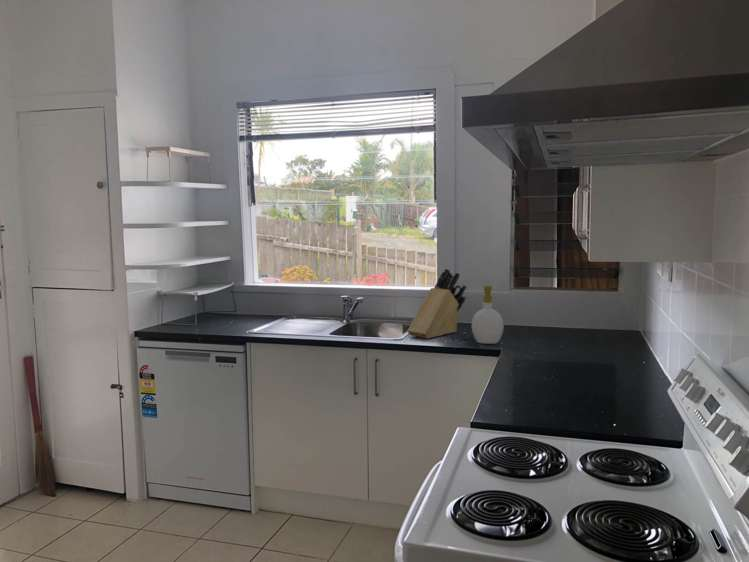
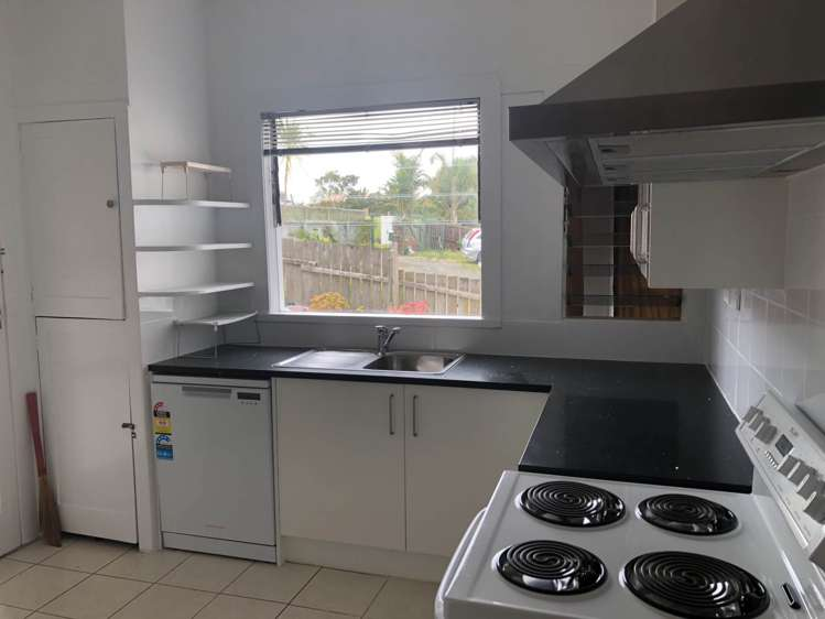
- knife block [406,268,468,340]
- soap bottle [471,285,505,345]
